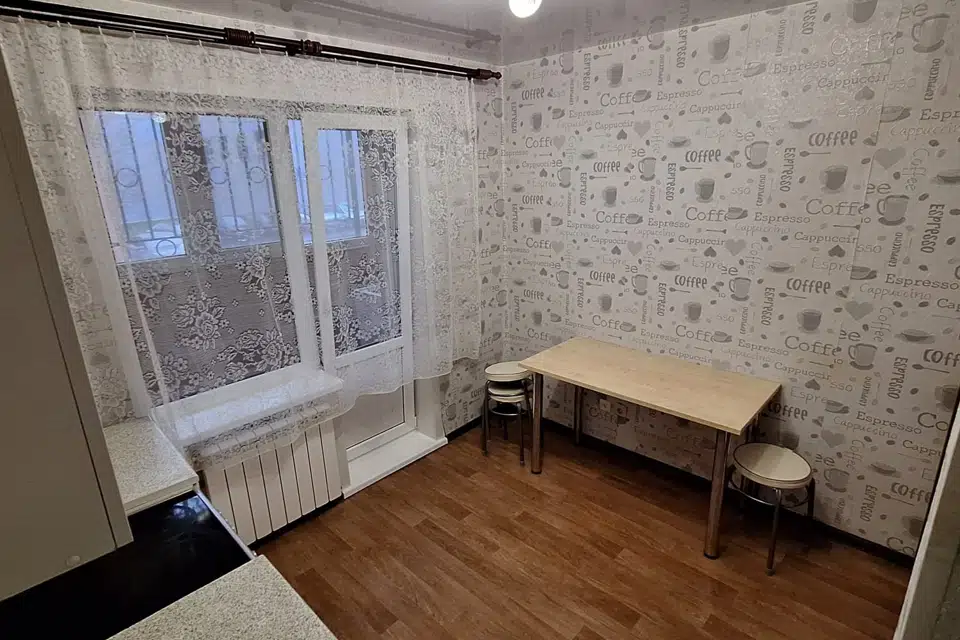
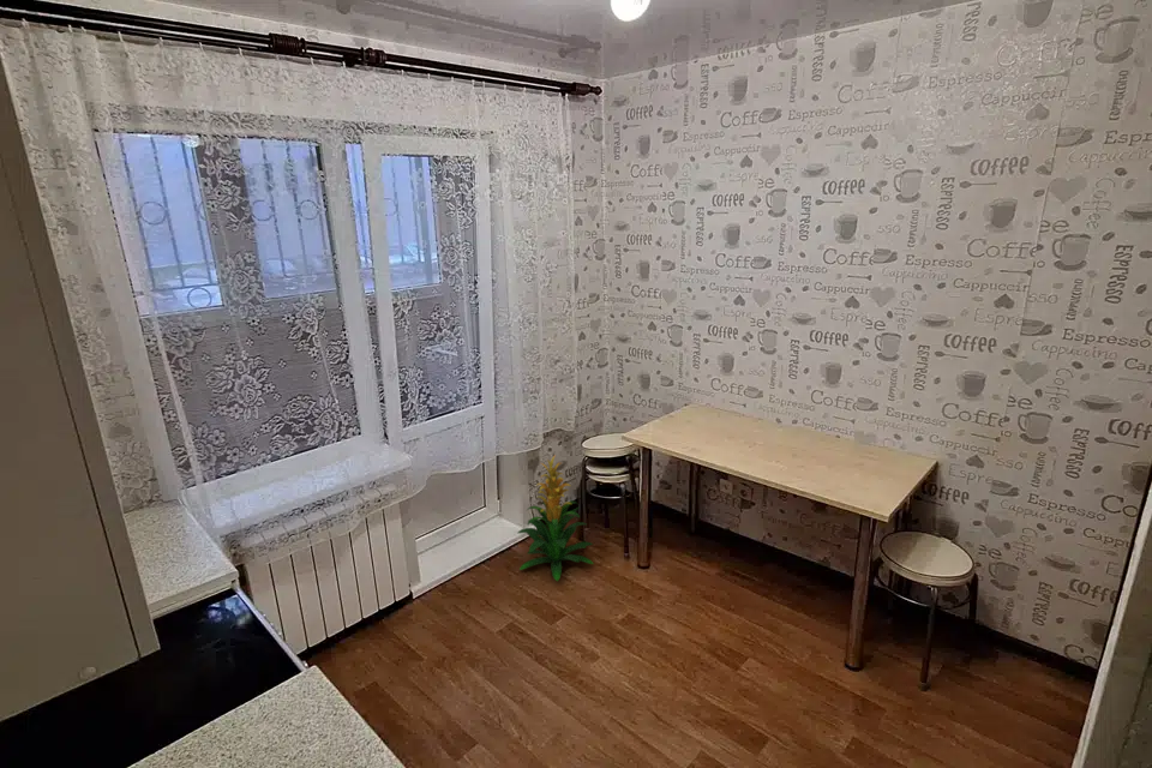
+ indoor plant [517,454,594,582]
